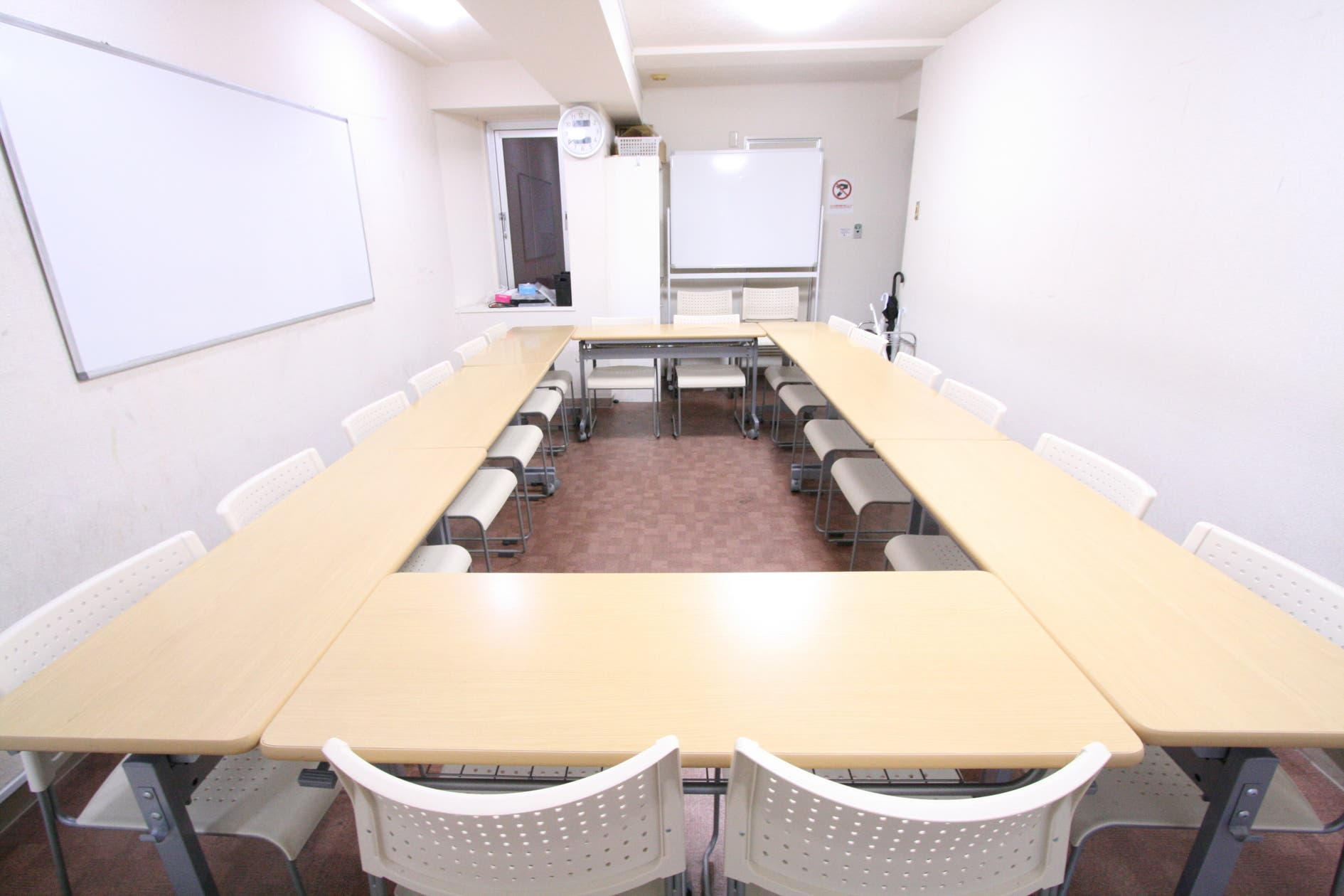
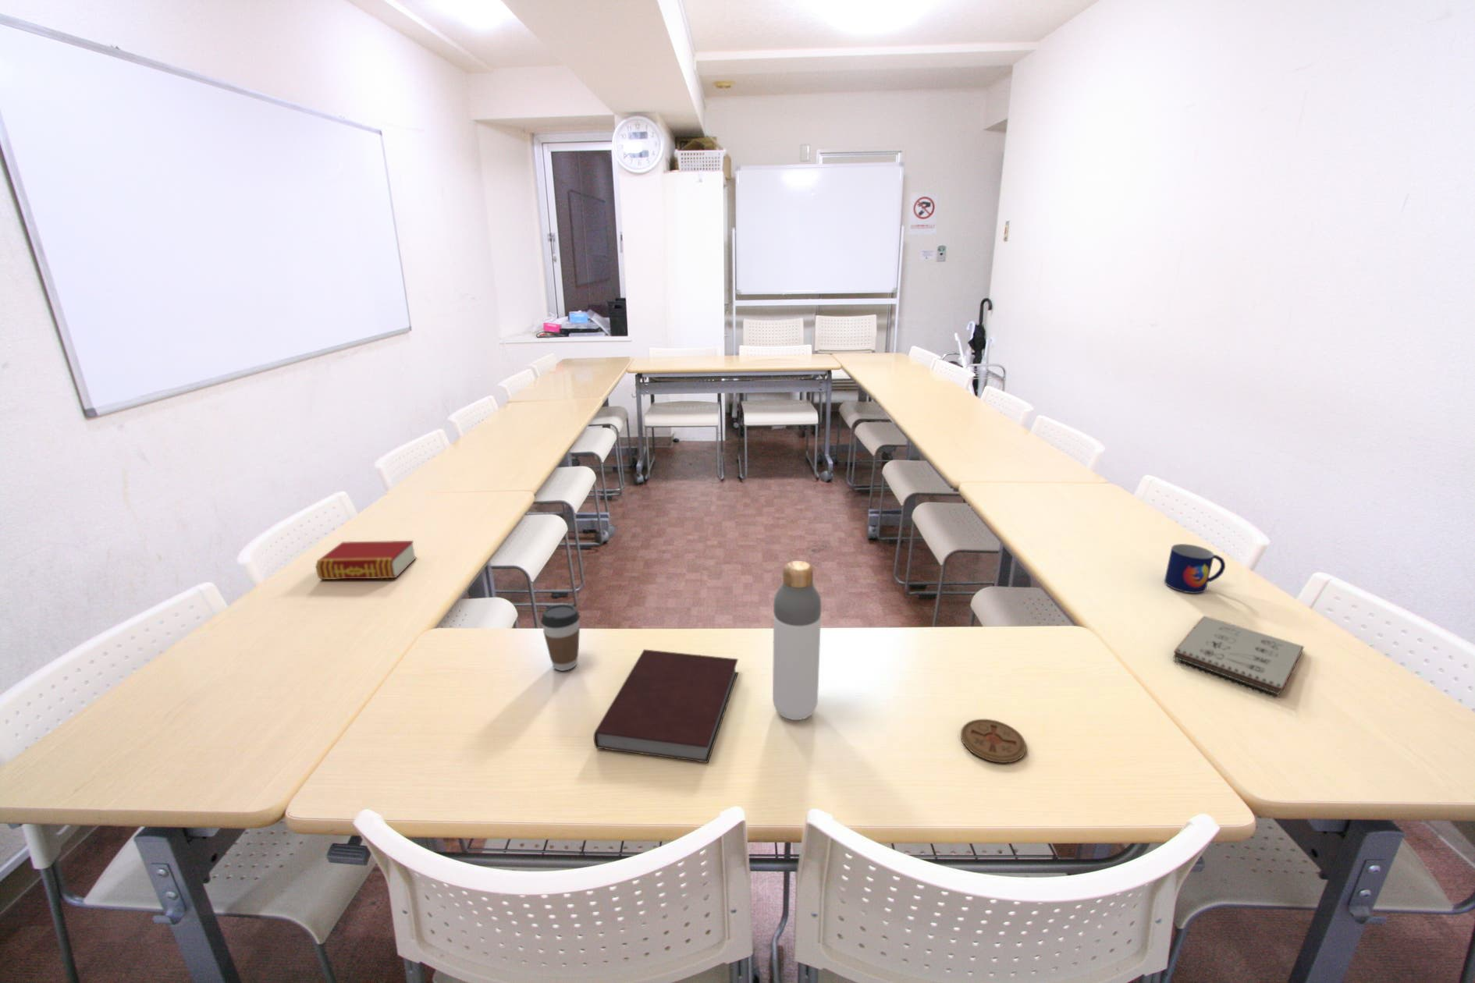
+ bottle [772,561,822,721]
+ notepad [1172,614,1305,699]
+ book [315,540,417,580]
+ coffee cup [540,603,581,671]
+ mug [1163,543,1226,595]
+ coaster [960,719,1027,764]
+ notebook [593,648,739,764]
